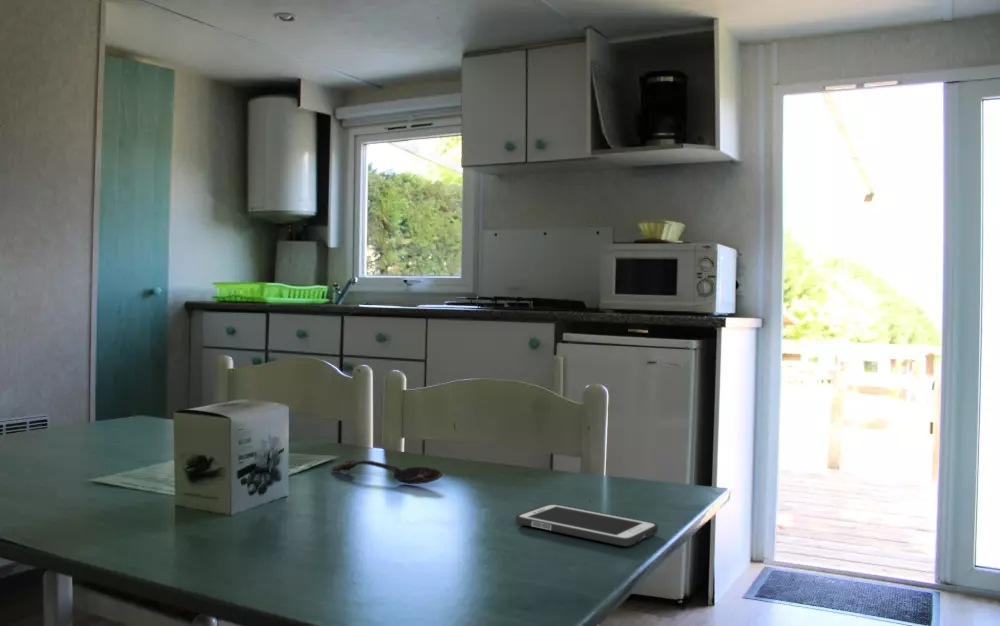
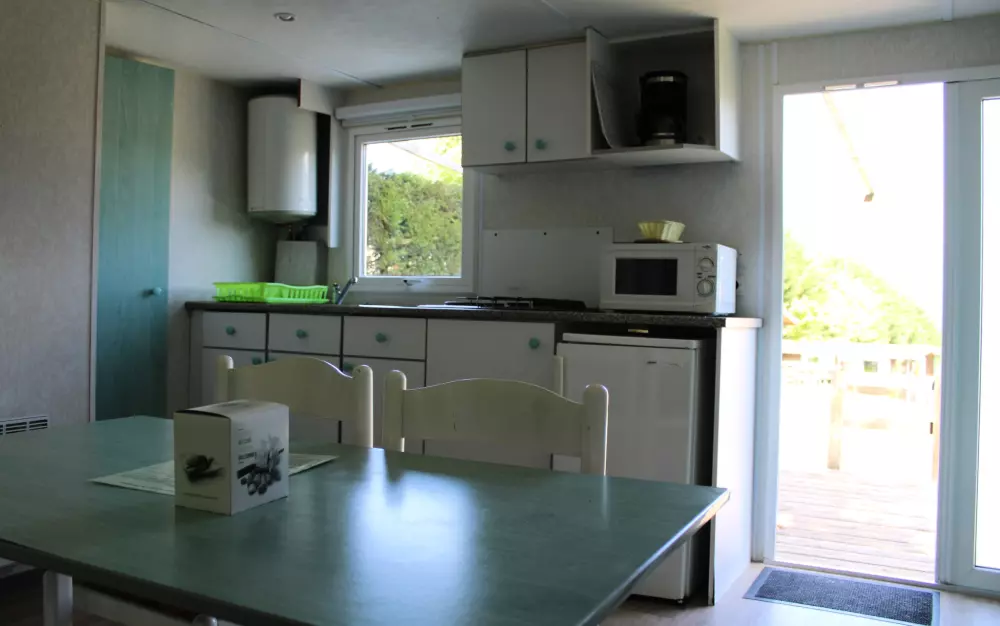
- spoon [331,459,444,485]
- cell phone [515,503,659,547]
